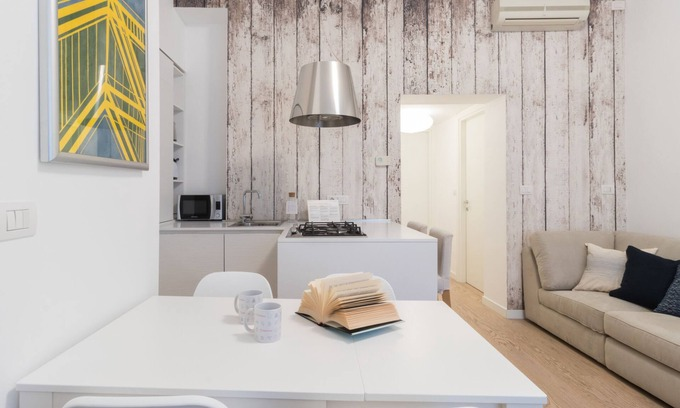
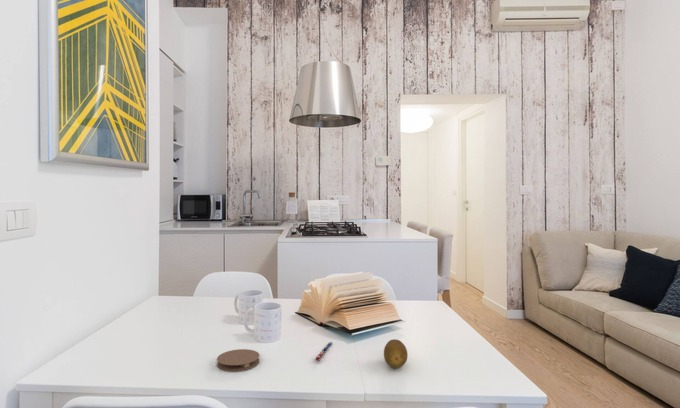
+ coaster [216,348,261,372]
+ pen [314,341,334,362]
+ fruit [383,338,409,369]
